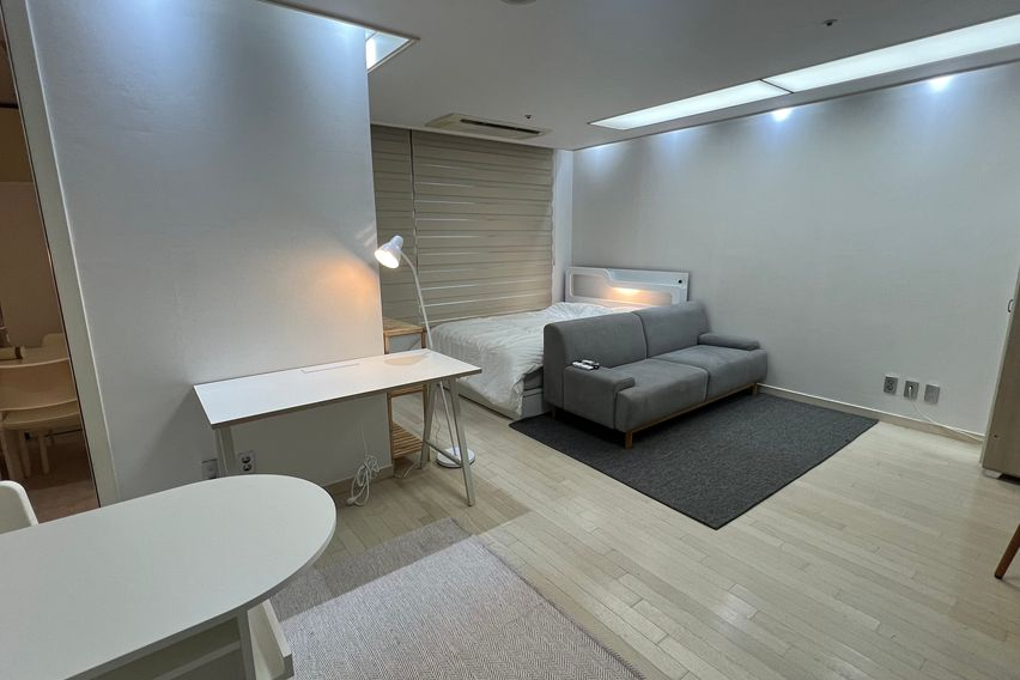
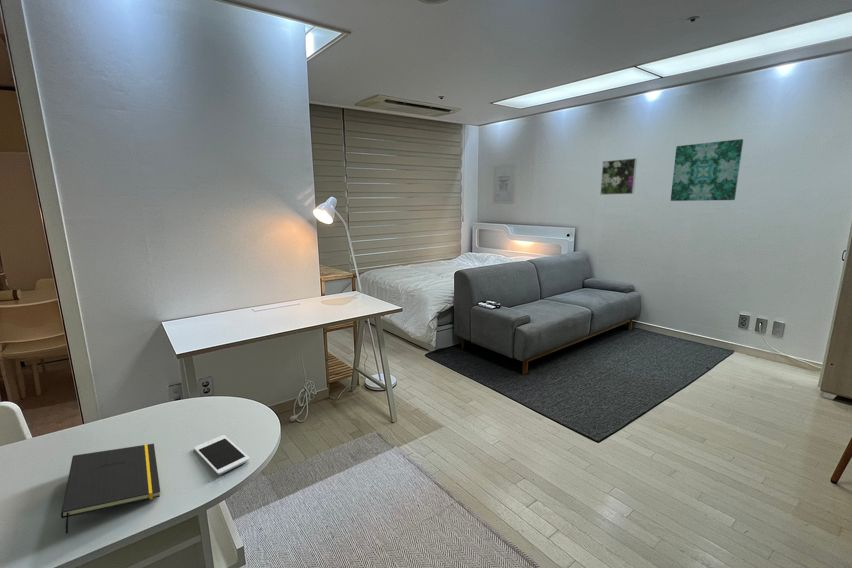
+ wall art [670,138,744,202]
+ wall art [492,162,516,205]
+ notepad [60,443,161,535]
+ cell phone [193,434,250,476]
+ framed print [599,157,638,196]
